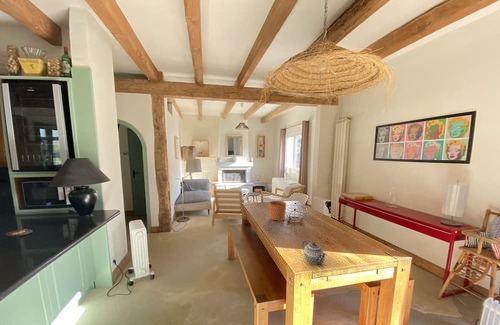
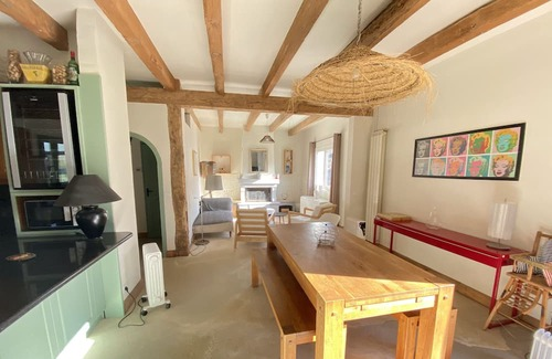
- plant pot [268,194,287,222]
- teapot [301,240,328,265]
